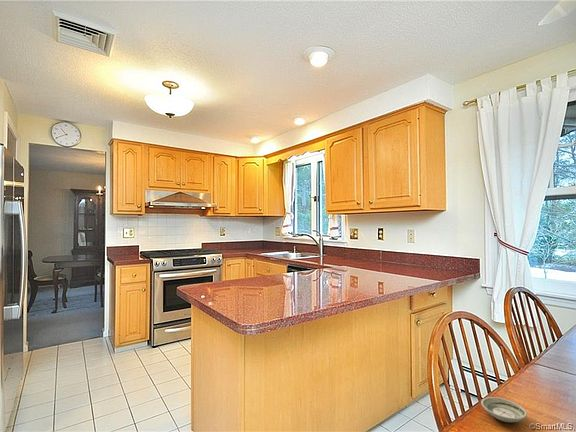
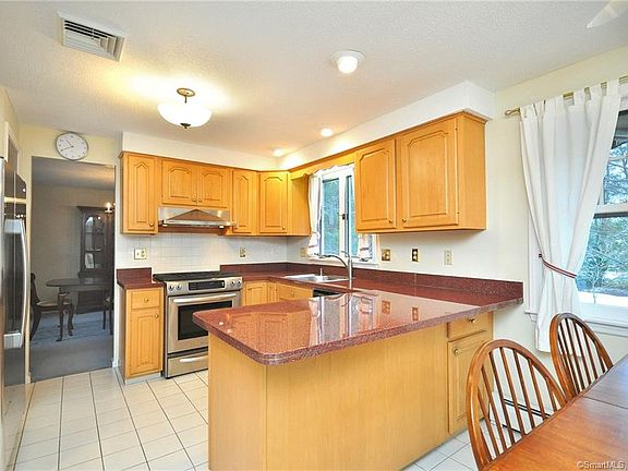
- saucer [480,396,528,423]
